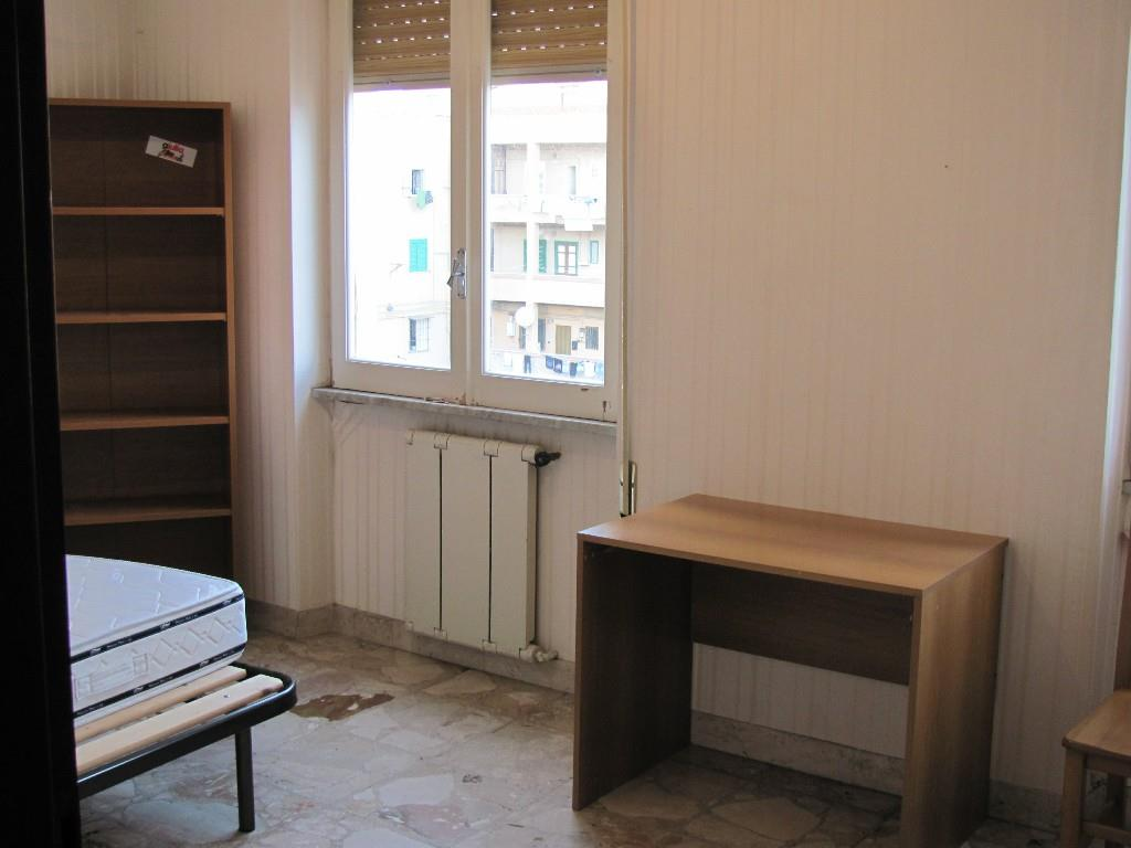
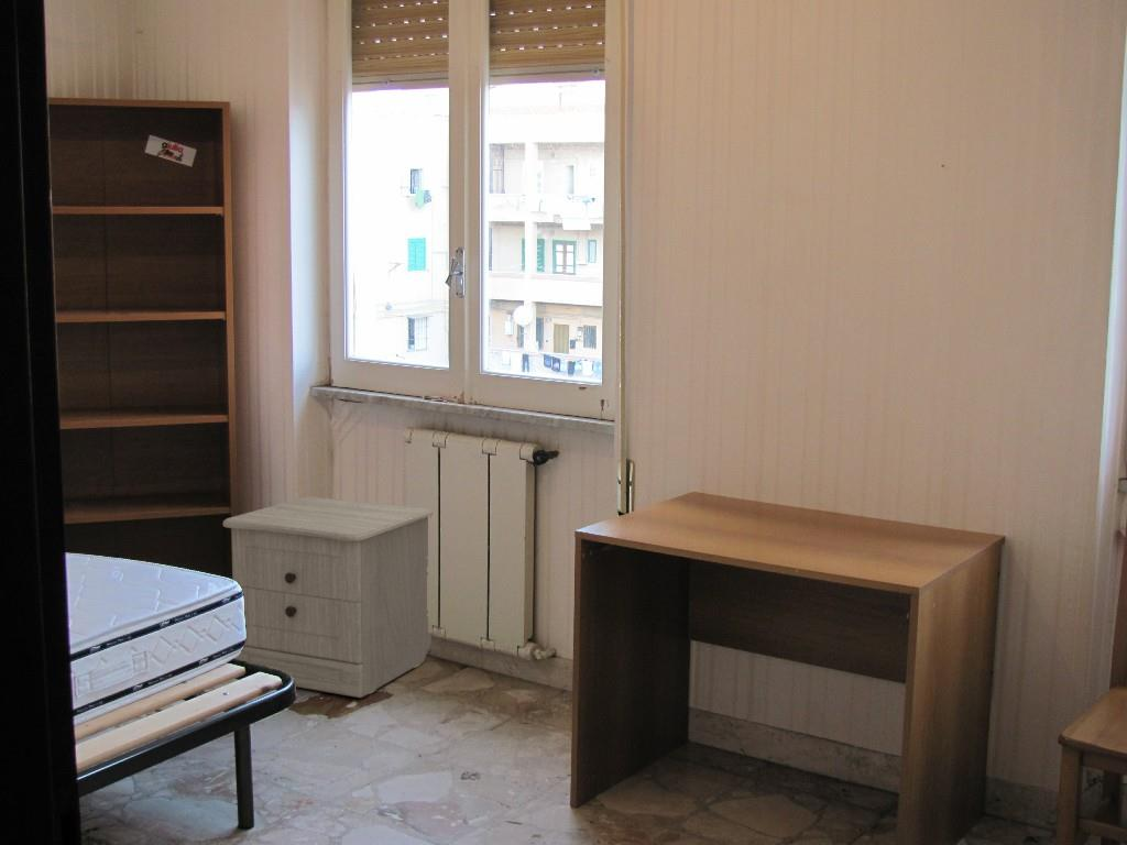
+ nightstand [222,495,434,699]
